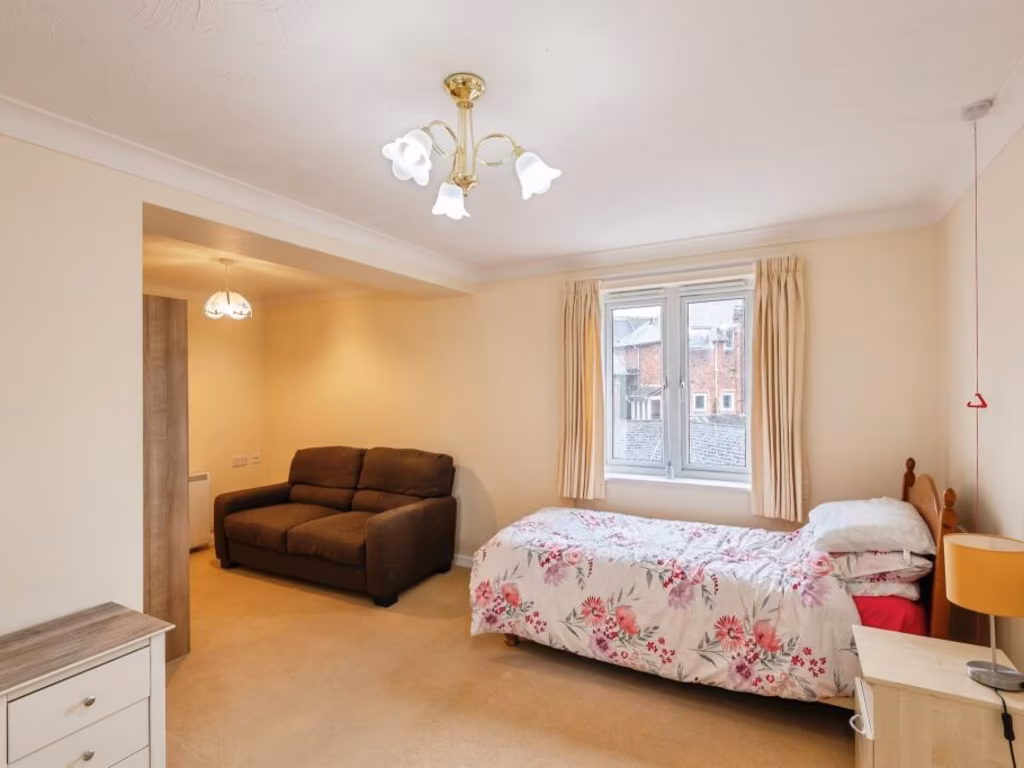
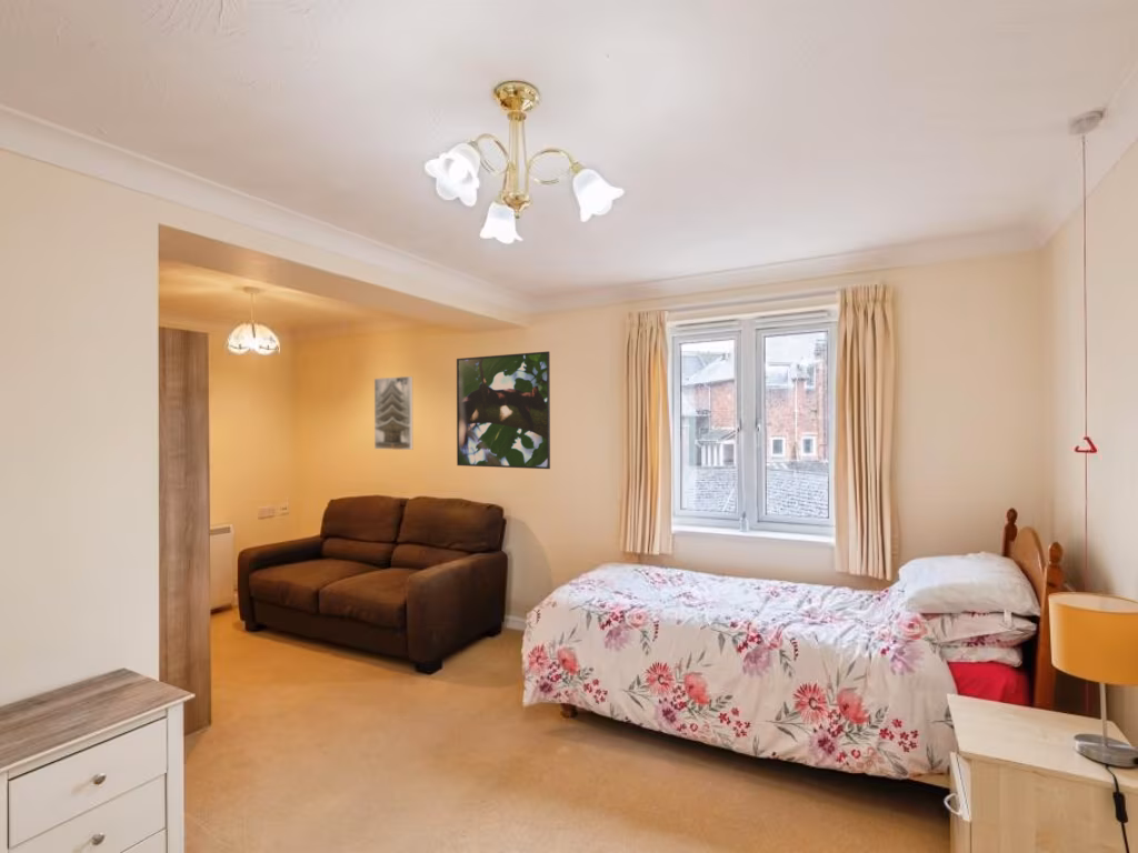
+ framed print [456,350,551,470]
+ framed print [373,375,413,451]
